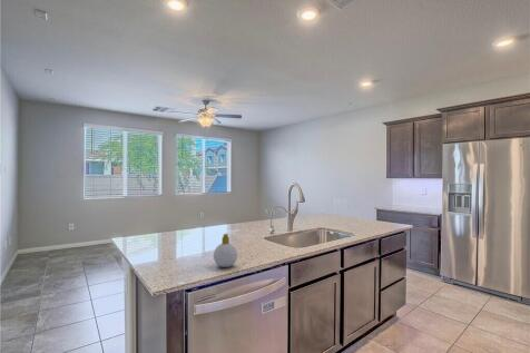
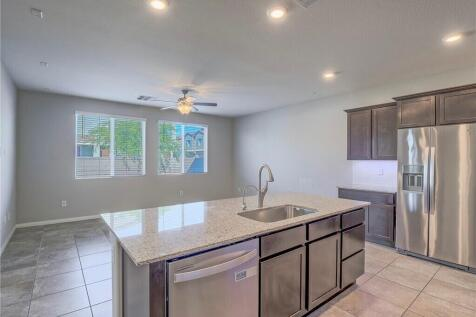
- soap bottle [213,233,238,268]
